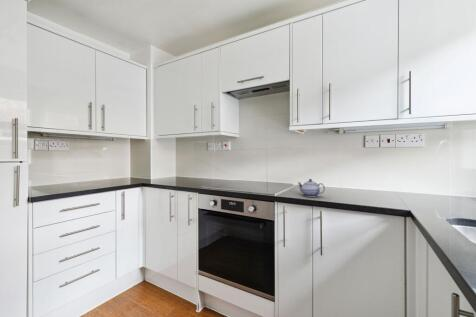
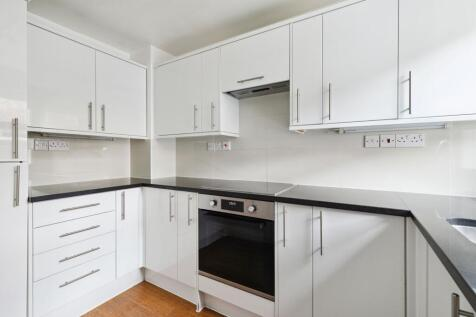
- teapot [297,178,326,198]
